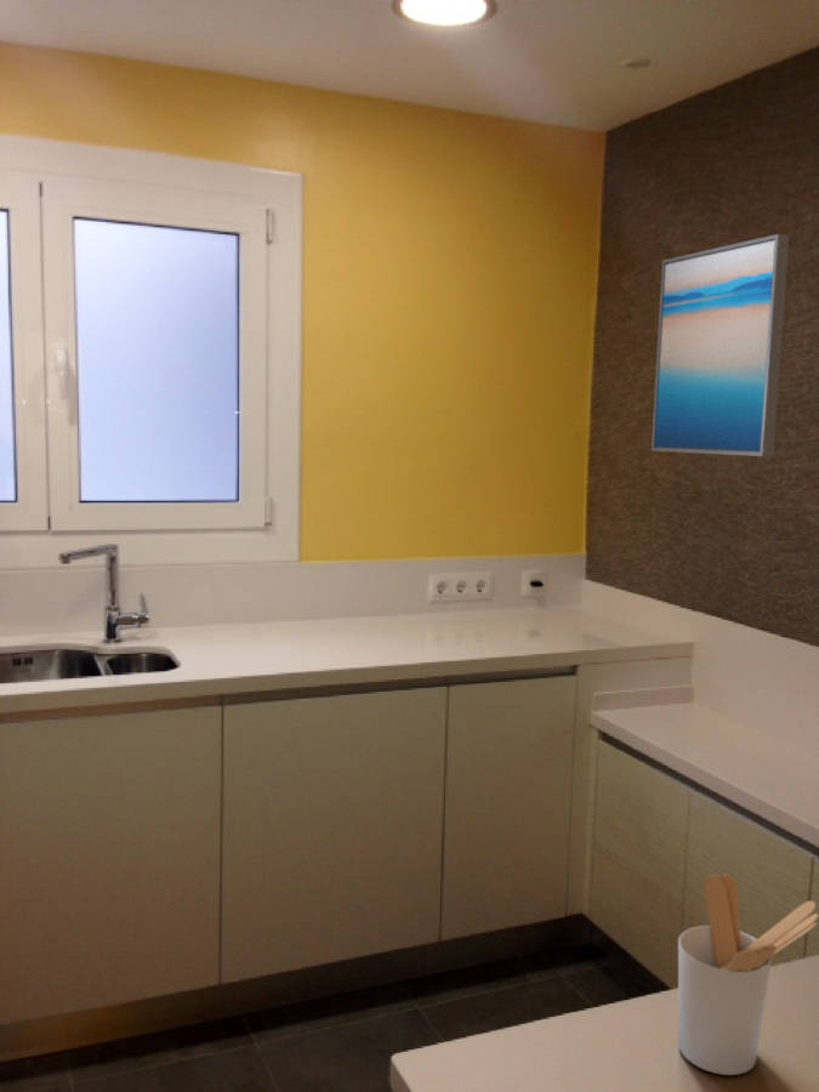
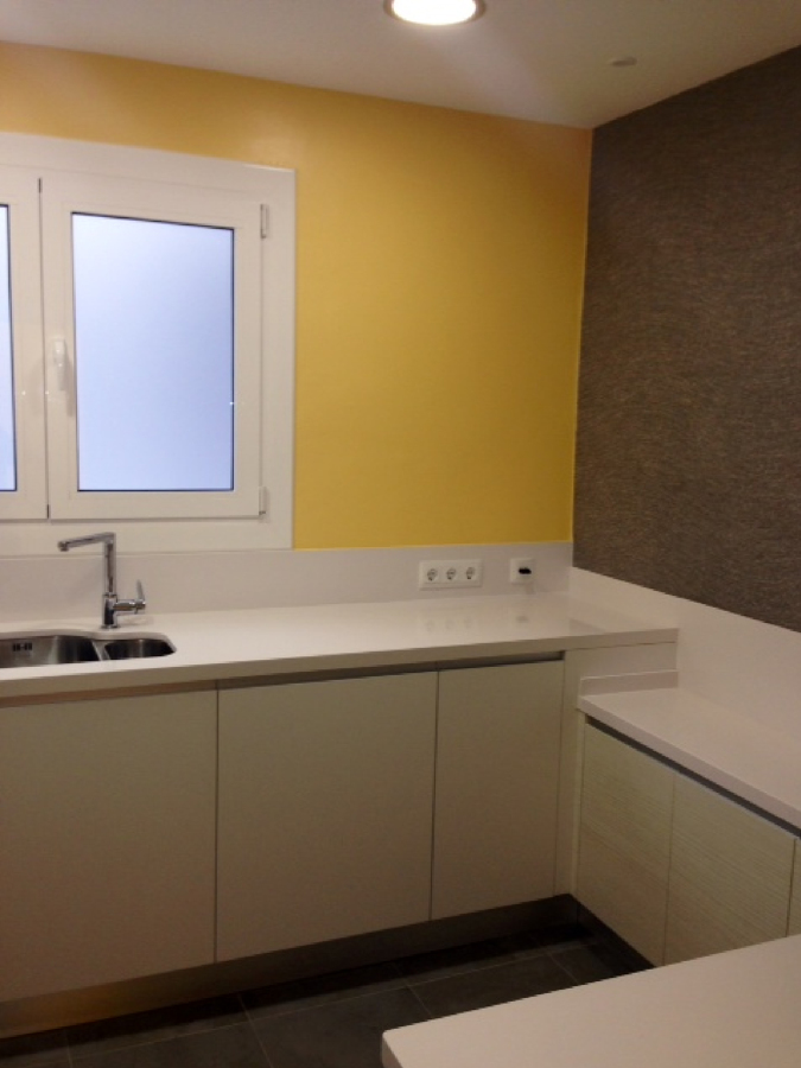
- wall art [650,233,791,457]
- utensil holder [677,874,819,1076]
